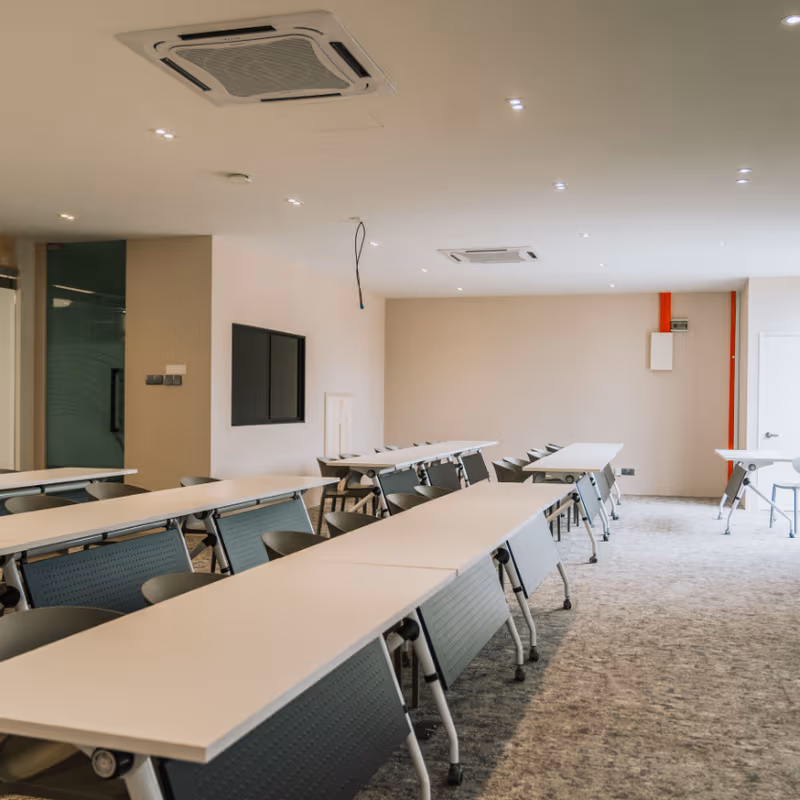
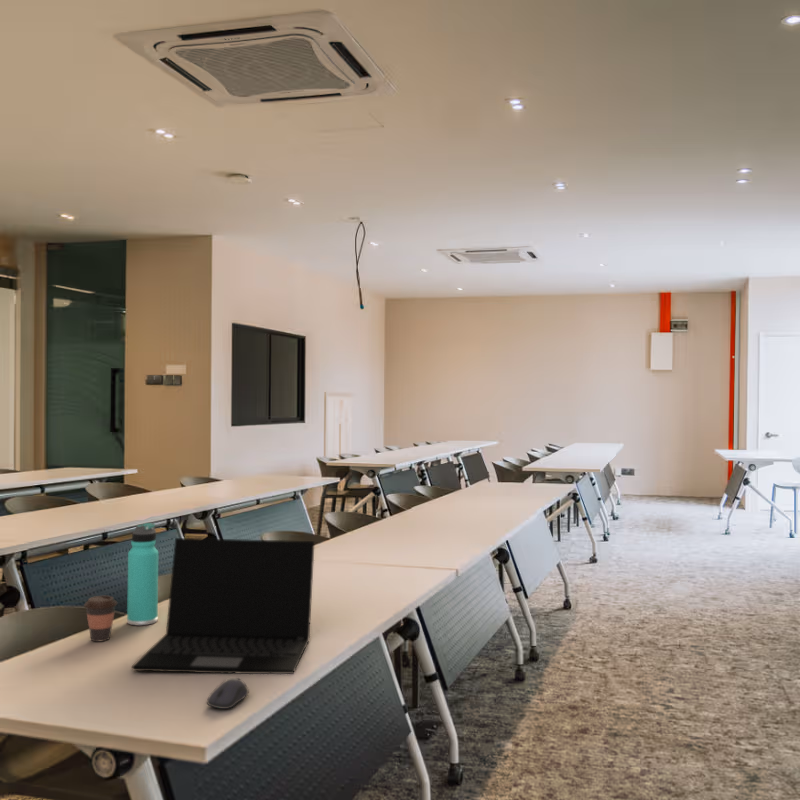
+ coffee cup [83,595,118,643]
+ thermos bottle [126,522,159,626]
+ computer mouse [206,677,250,710]
+ laptop [131,537,316,675]
